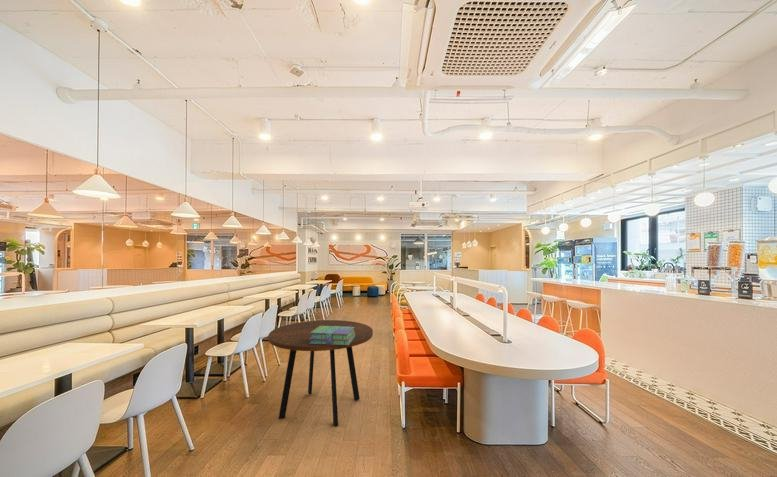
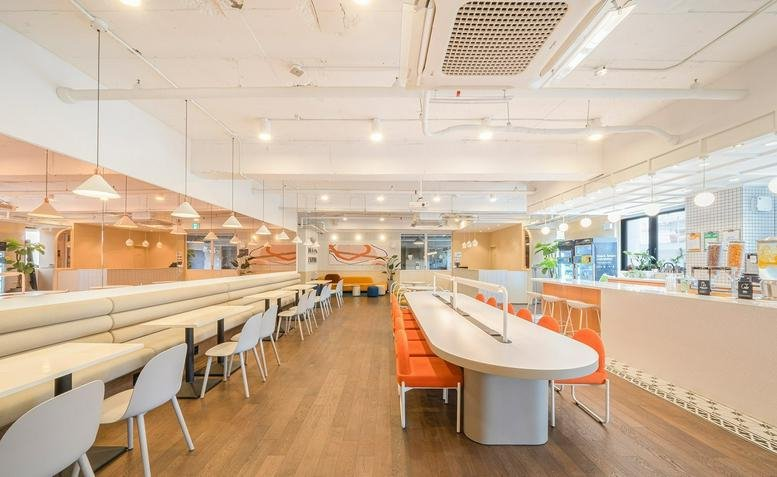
- dining table [267,319,374,428]
- stack of books [309,326,355,345]
